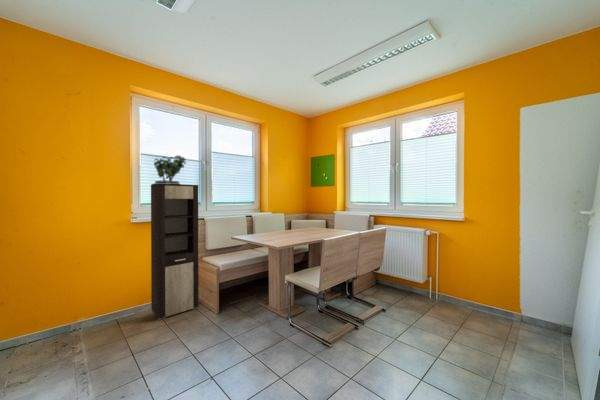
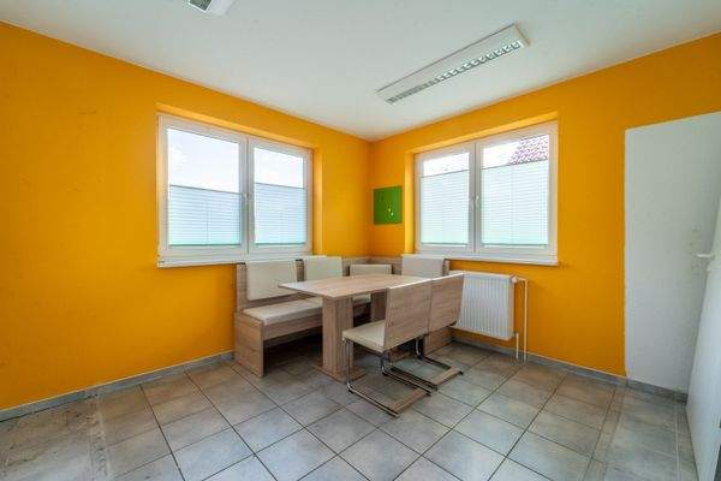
- potted plant [153,154,187,184]
- cabinet [150,183,200,320]
